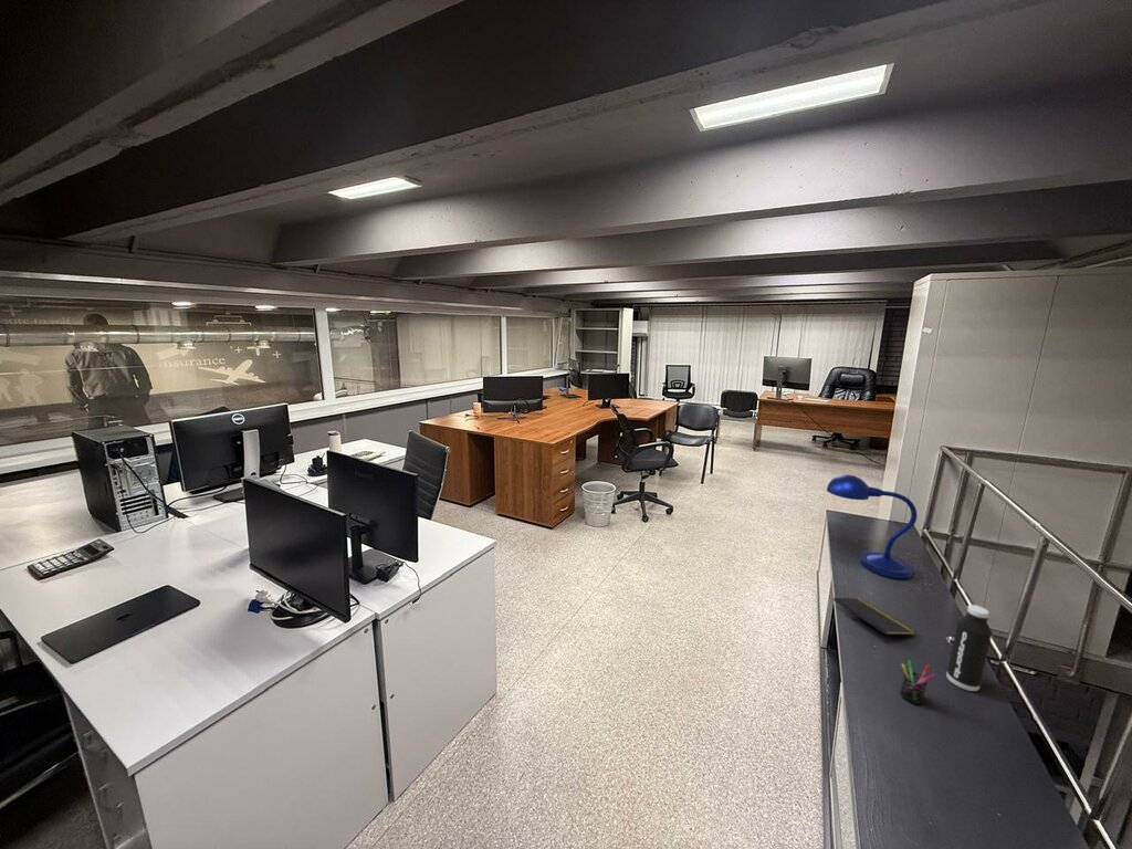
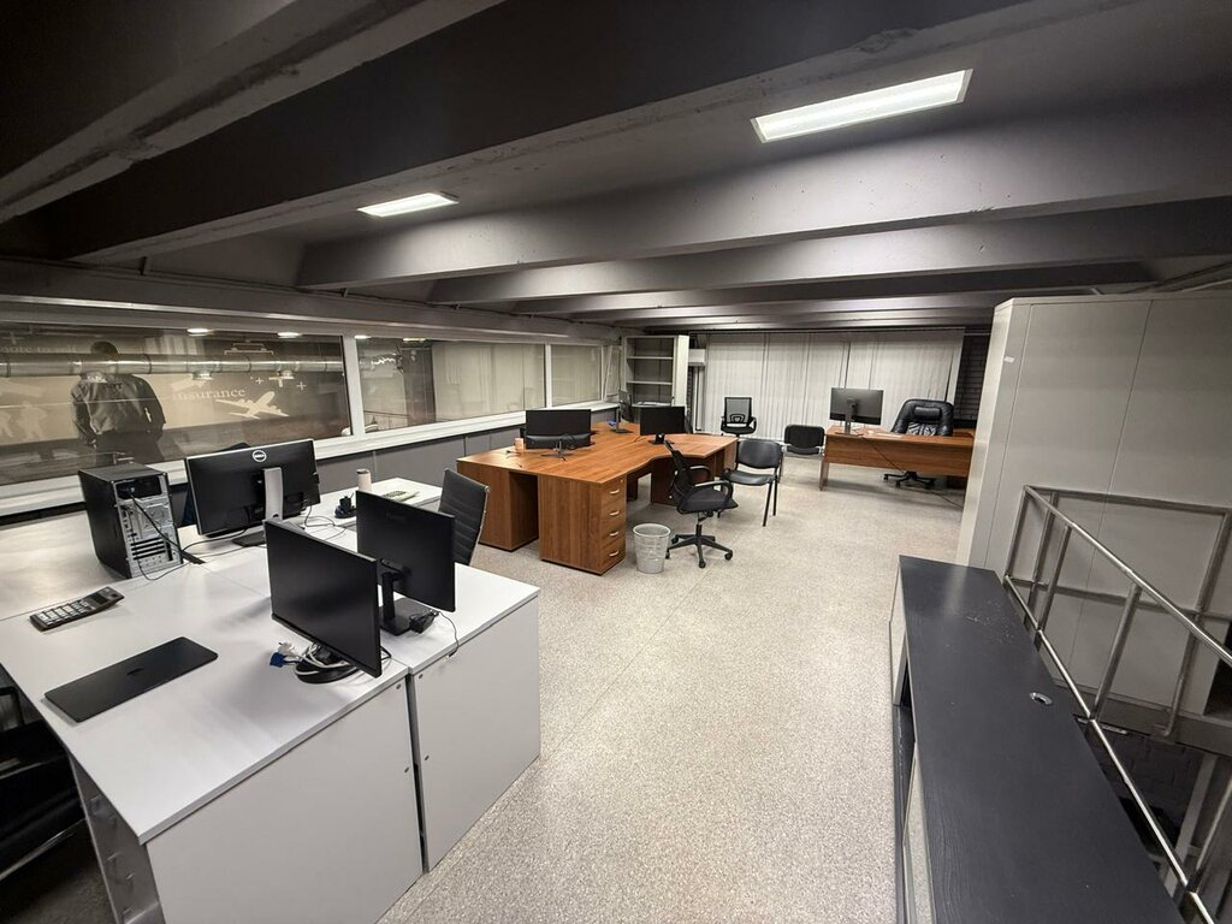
- desk lamp [826,473,918,579]
- notepad [832,597,916,644]
- water bottle [945,604,994,692]
- pen holder [899,659,937,705]
